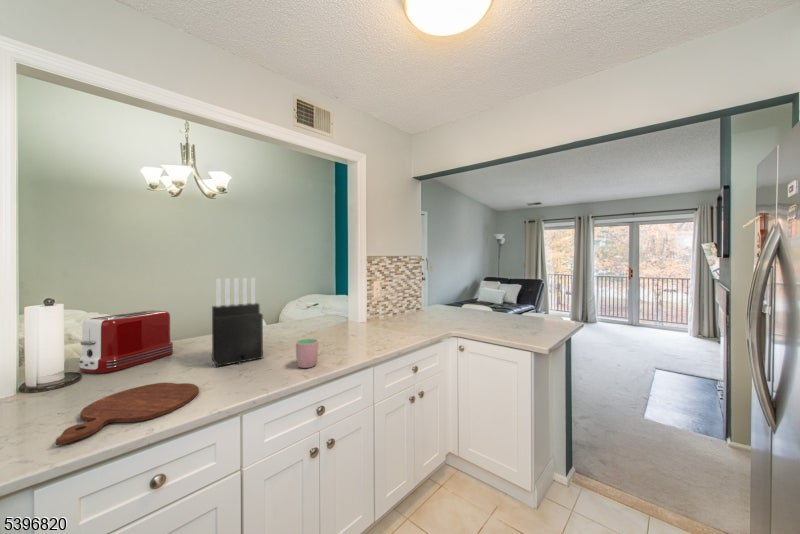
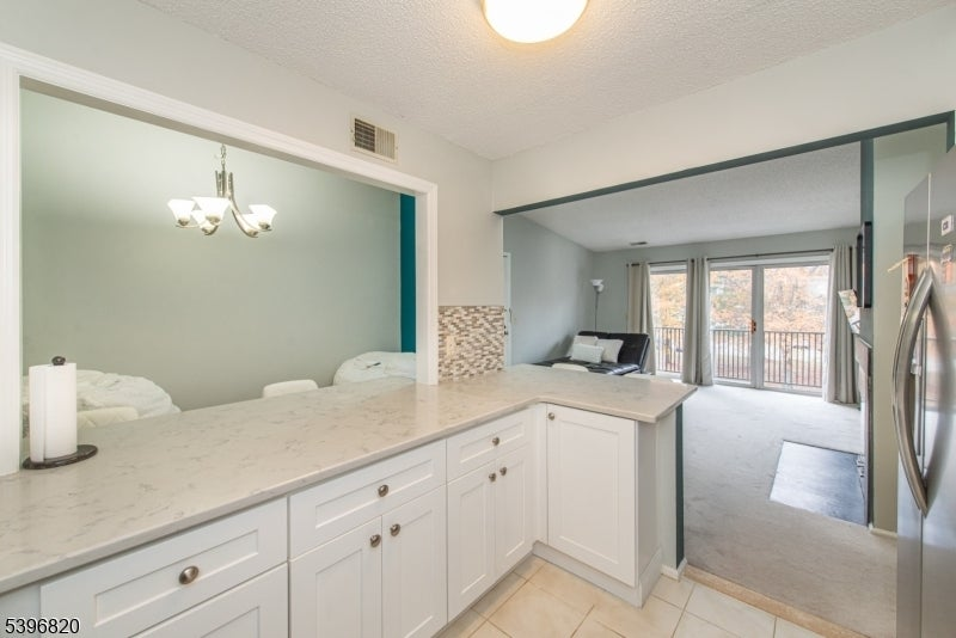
- knife block [211,277,264,368]
- cutting board [55,382,200,446]
- cup [295,338,319,369]
- toaster [78,310,174,374]
